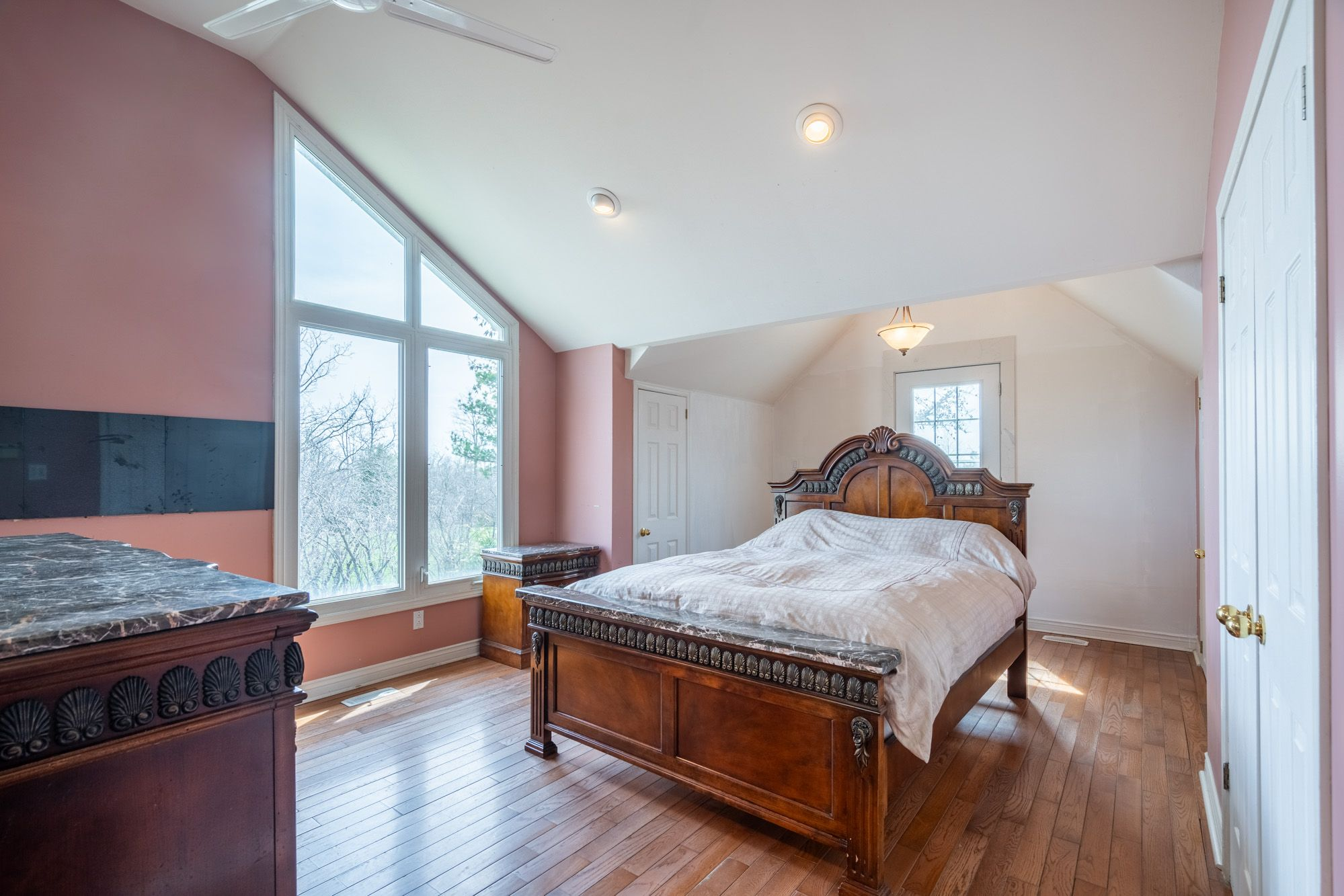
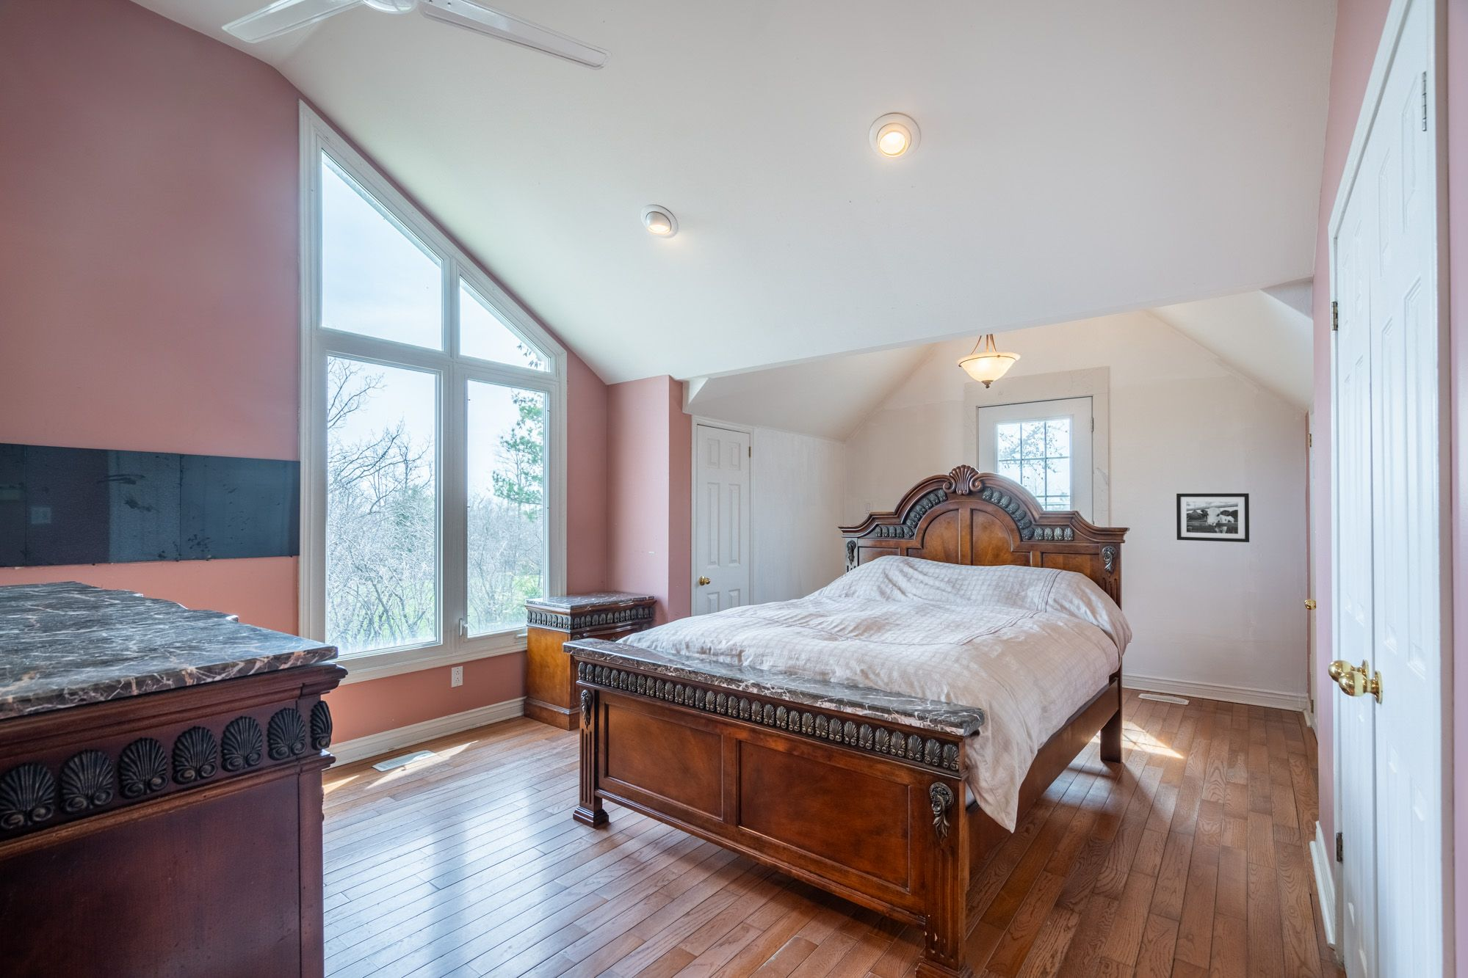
+ picture frame [1175,492,1250,542]
